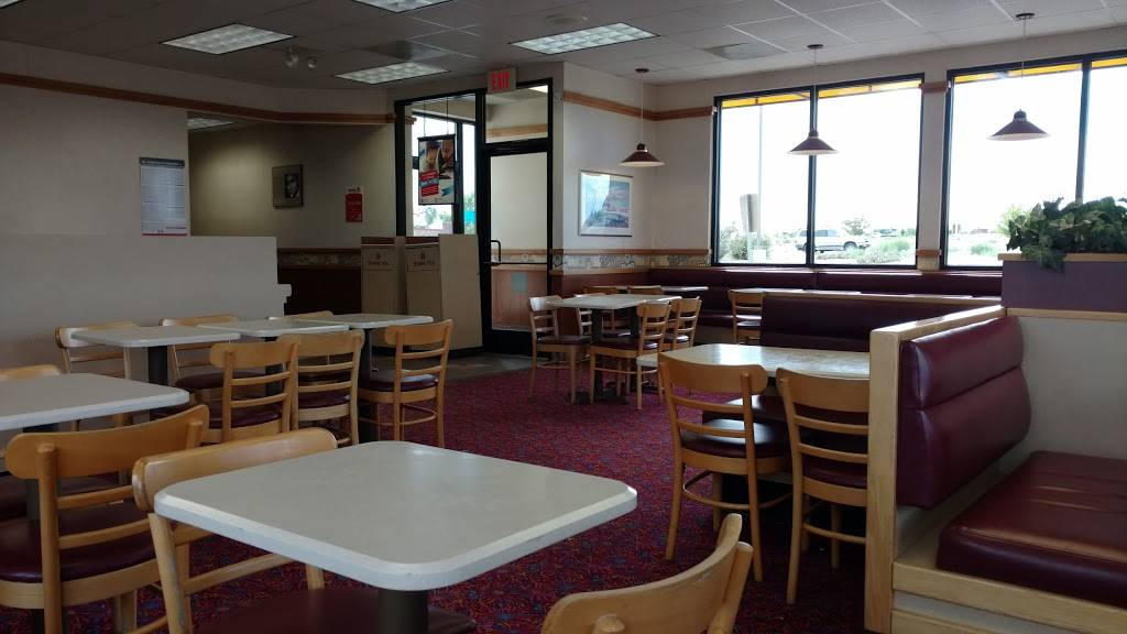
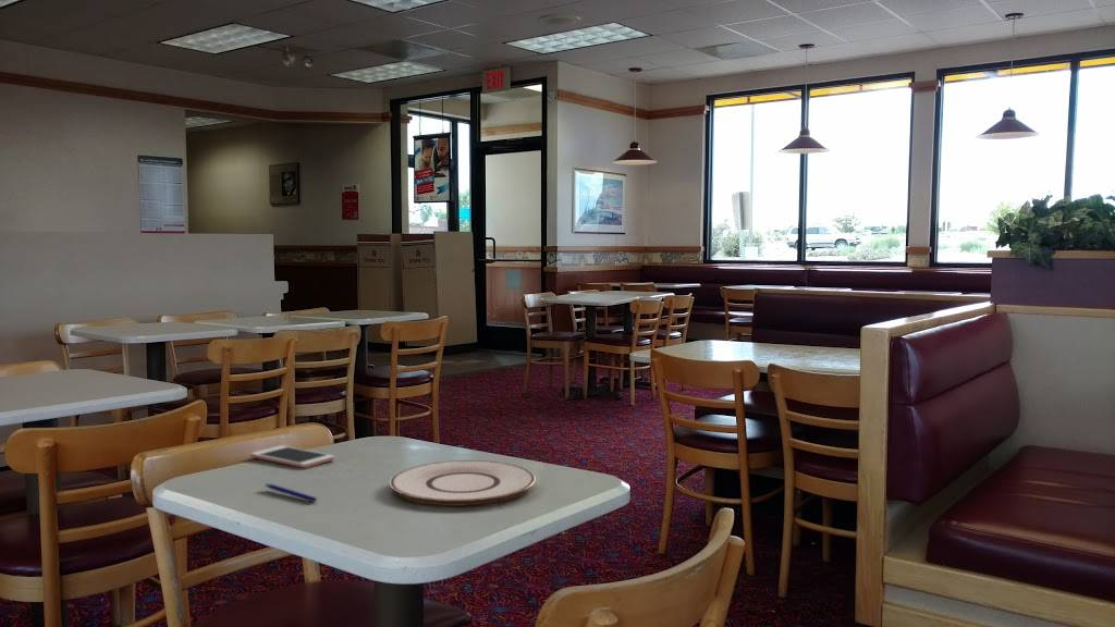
+ plate [389,459,537,507]
+ cell phone [249,444,335,469]
+ pen [265,482,318,503]
